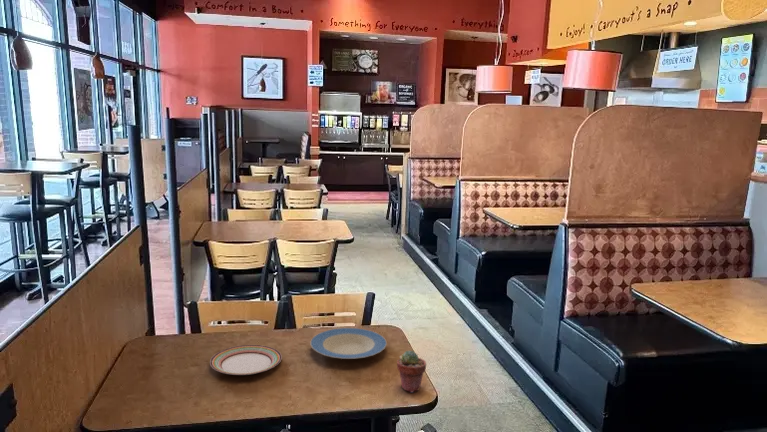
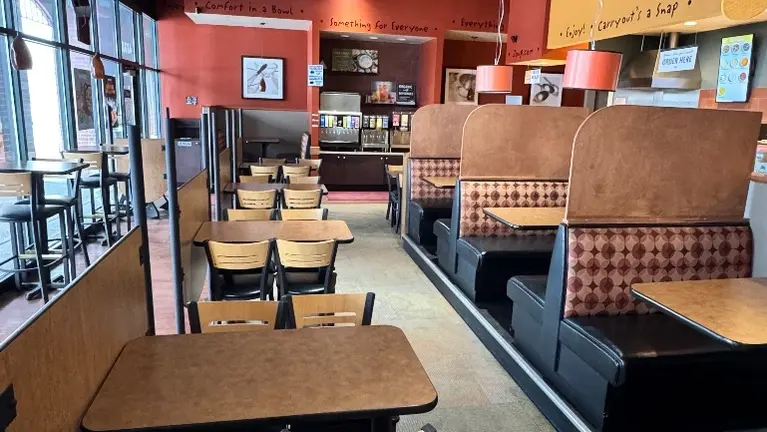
- plate [209,344,283,376]
- plate [309,327,388,360]
- potted succulent [396,349,427,393]
